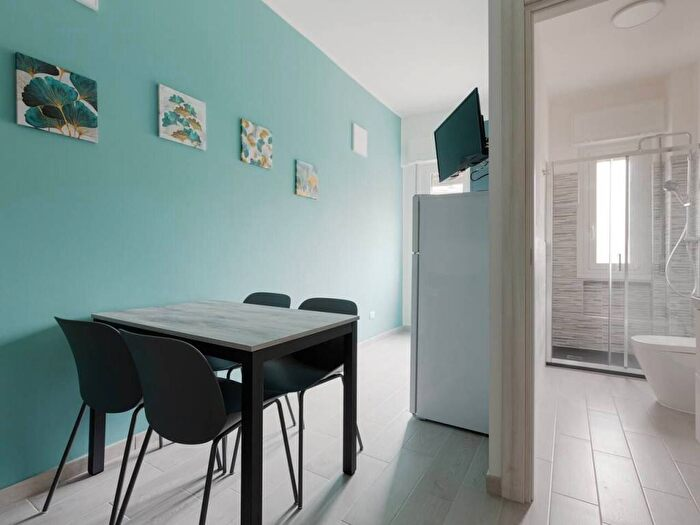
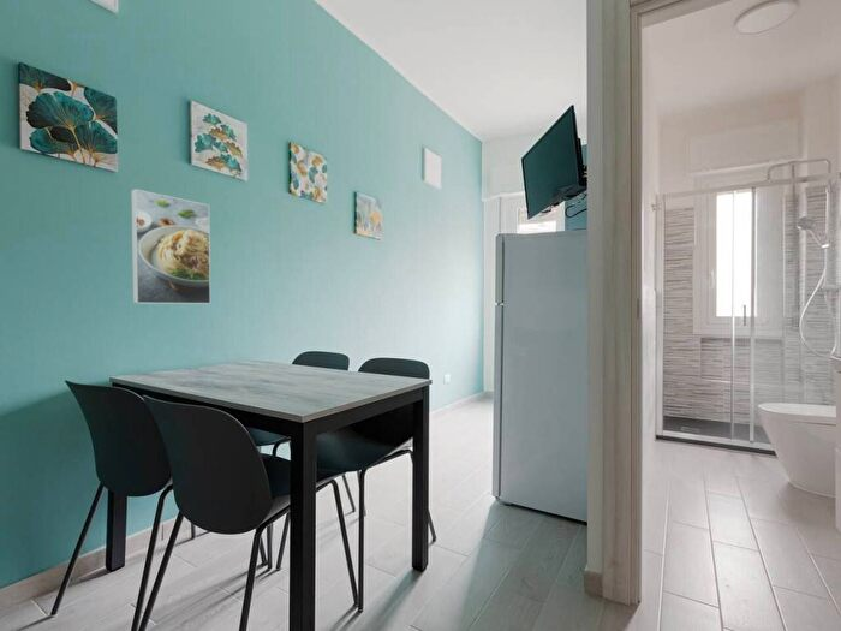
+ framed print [130,187,211,305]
